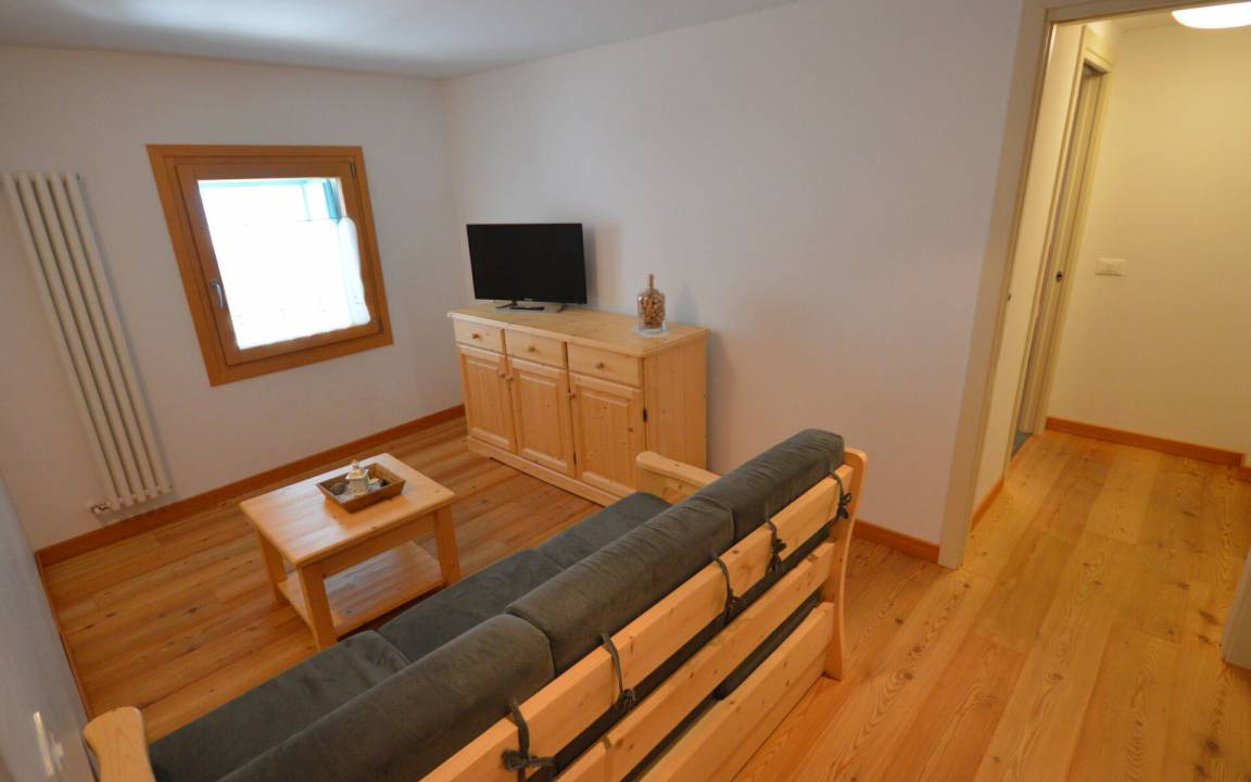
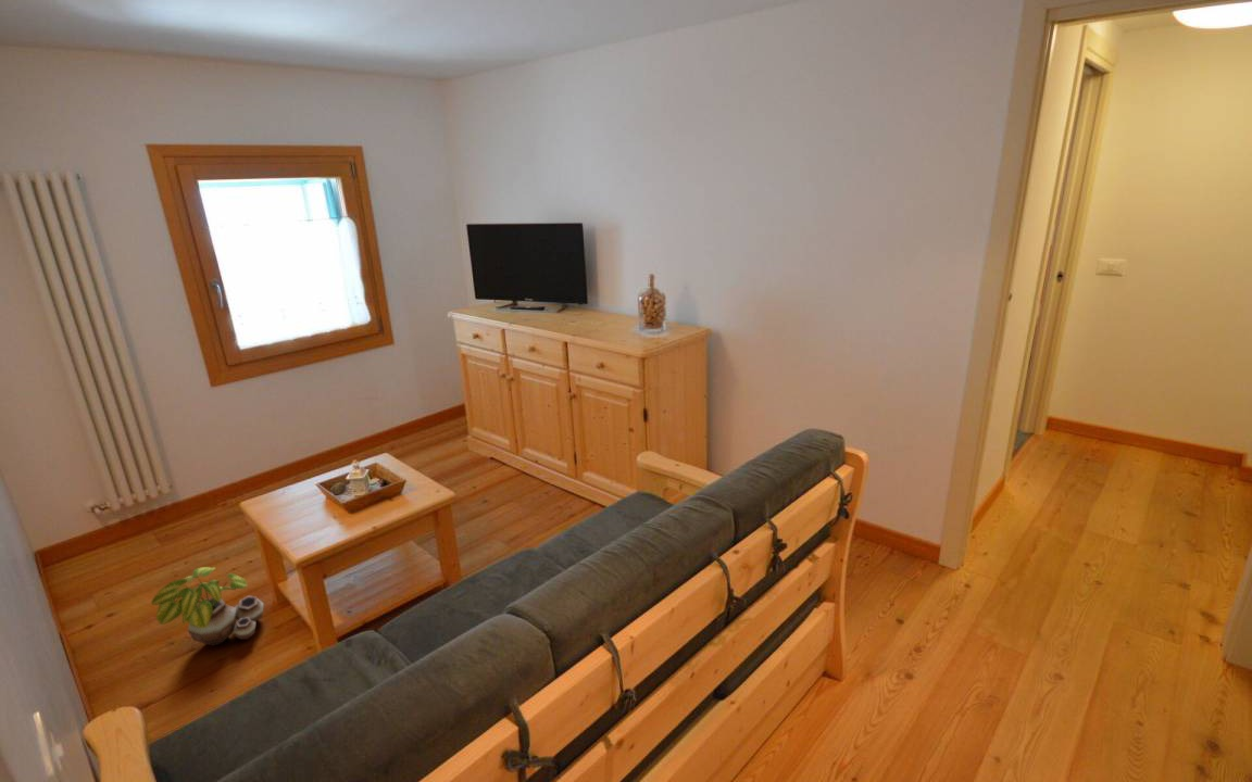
+ potted plant [150,566,265,647]
